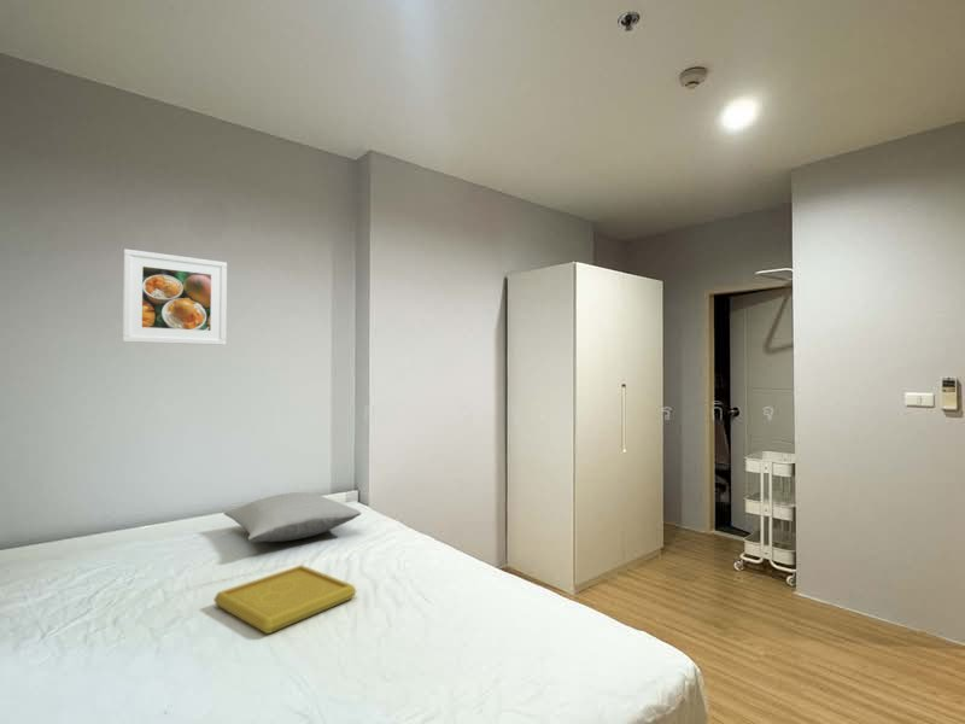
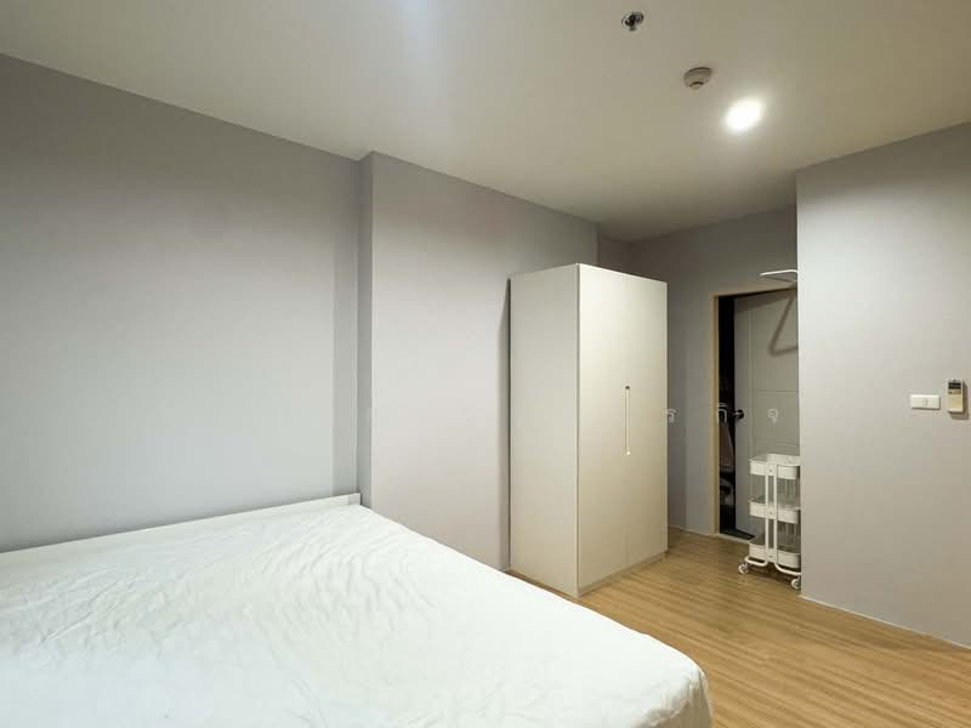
- serving tray [212,564,357,635]
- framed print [122,247,228,346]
- pillow [222,491,362,543]
